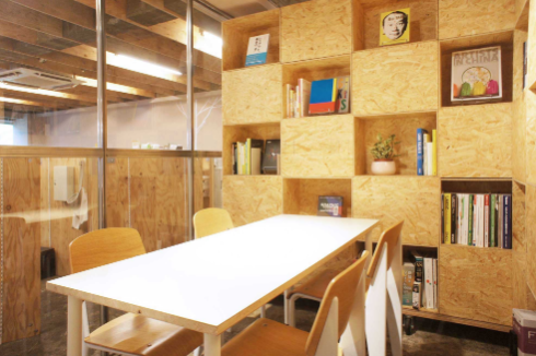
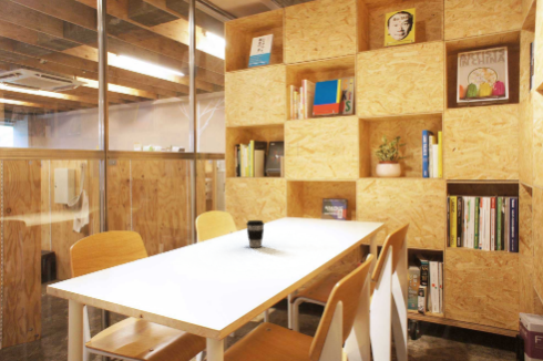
+ coffee cup [245,219,265,248]
